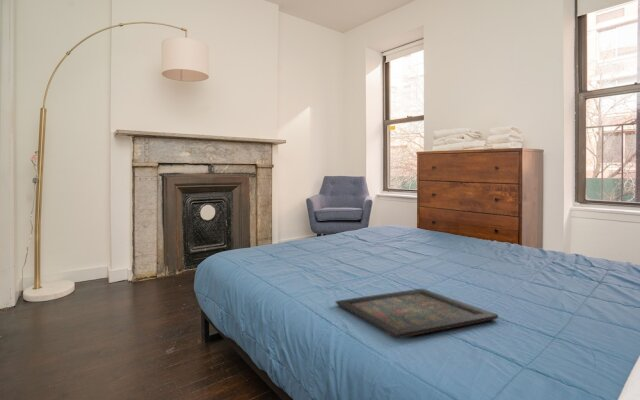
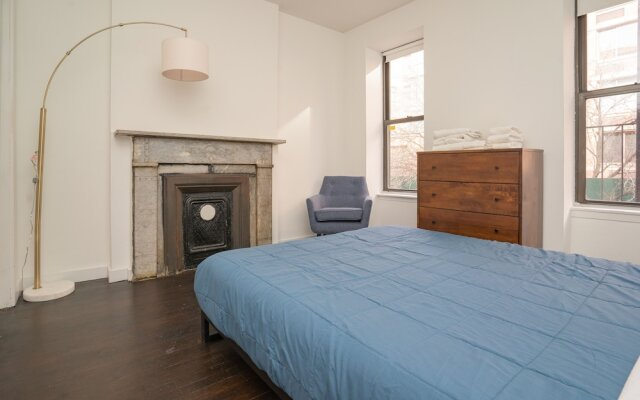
- icon panel [334,288,499,340]
